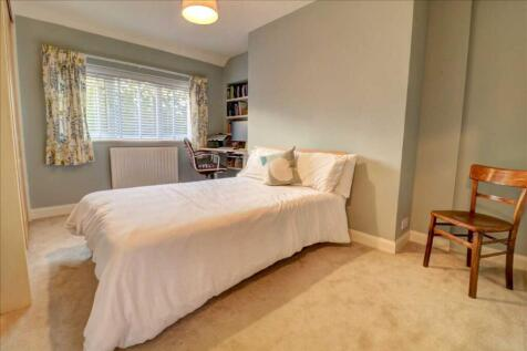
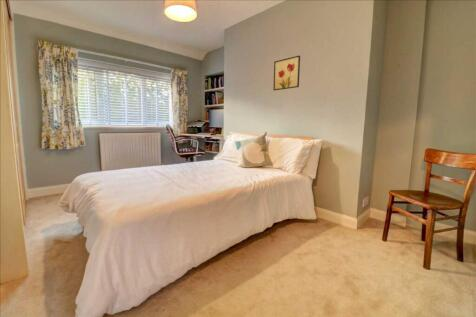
+ wall art [272,55,301,91]
